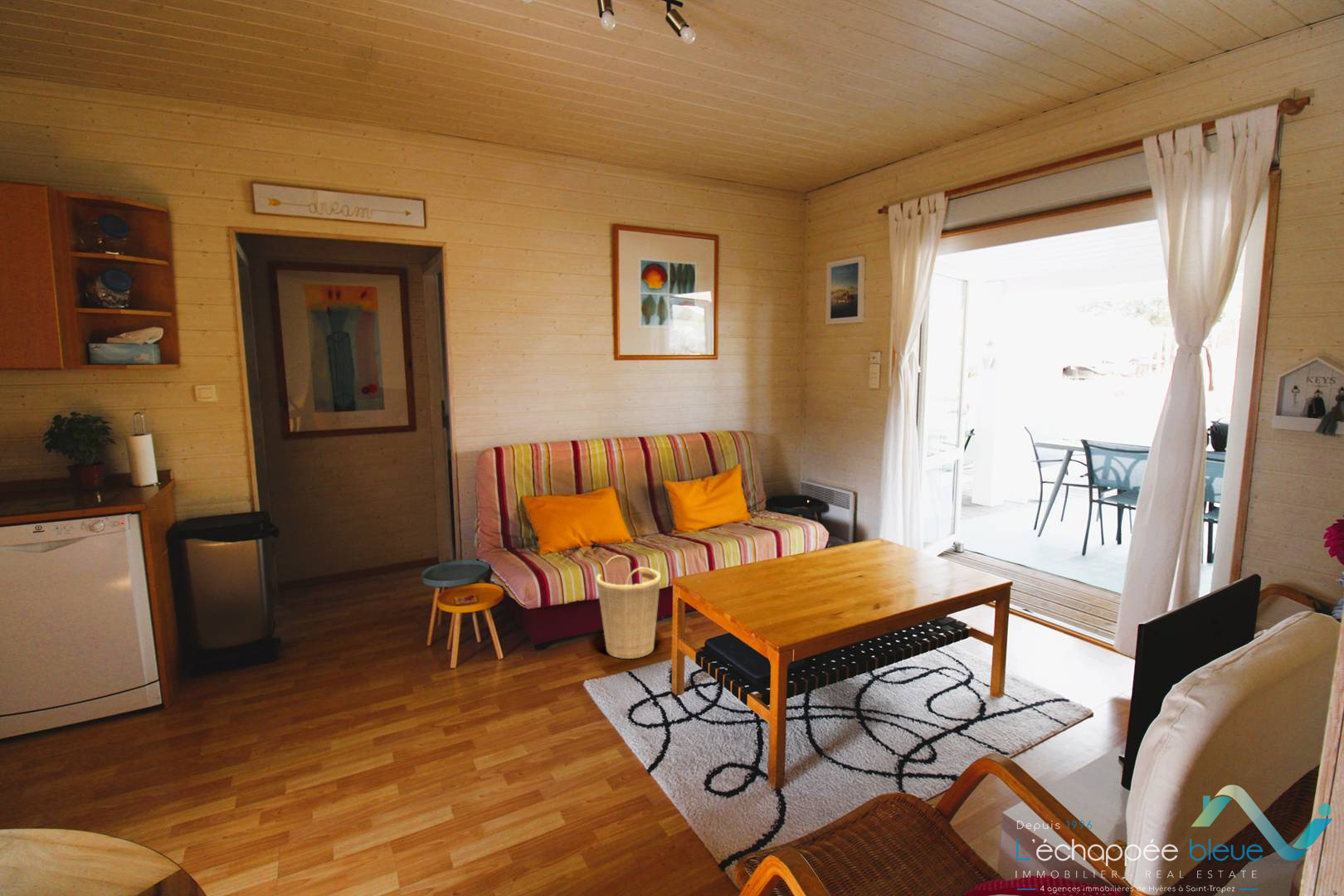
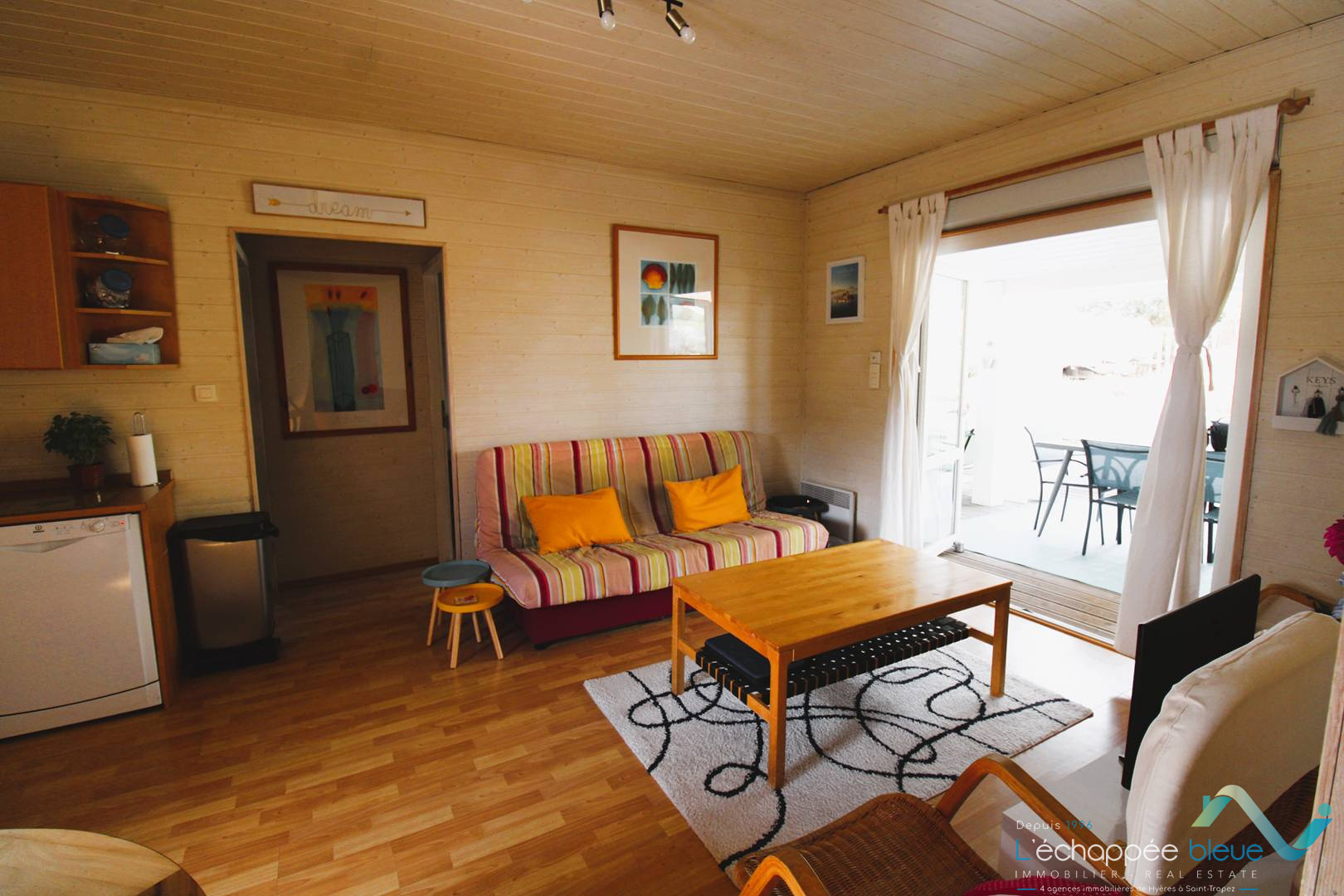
- basket [596,554,661,660]
